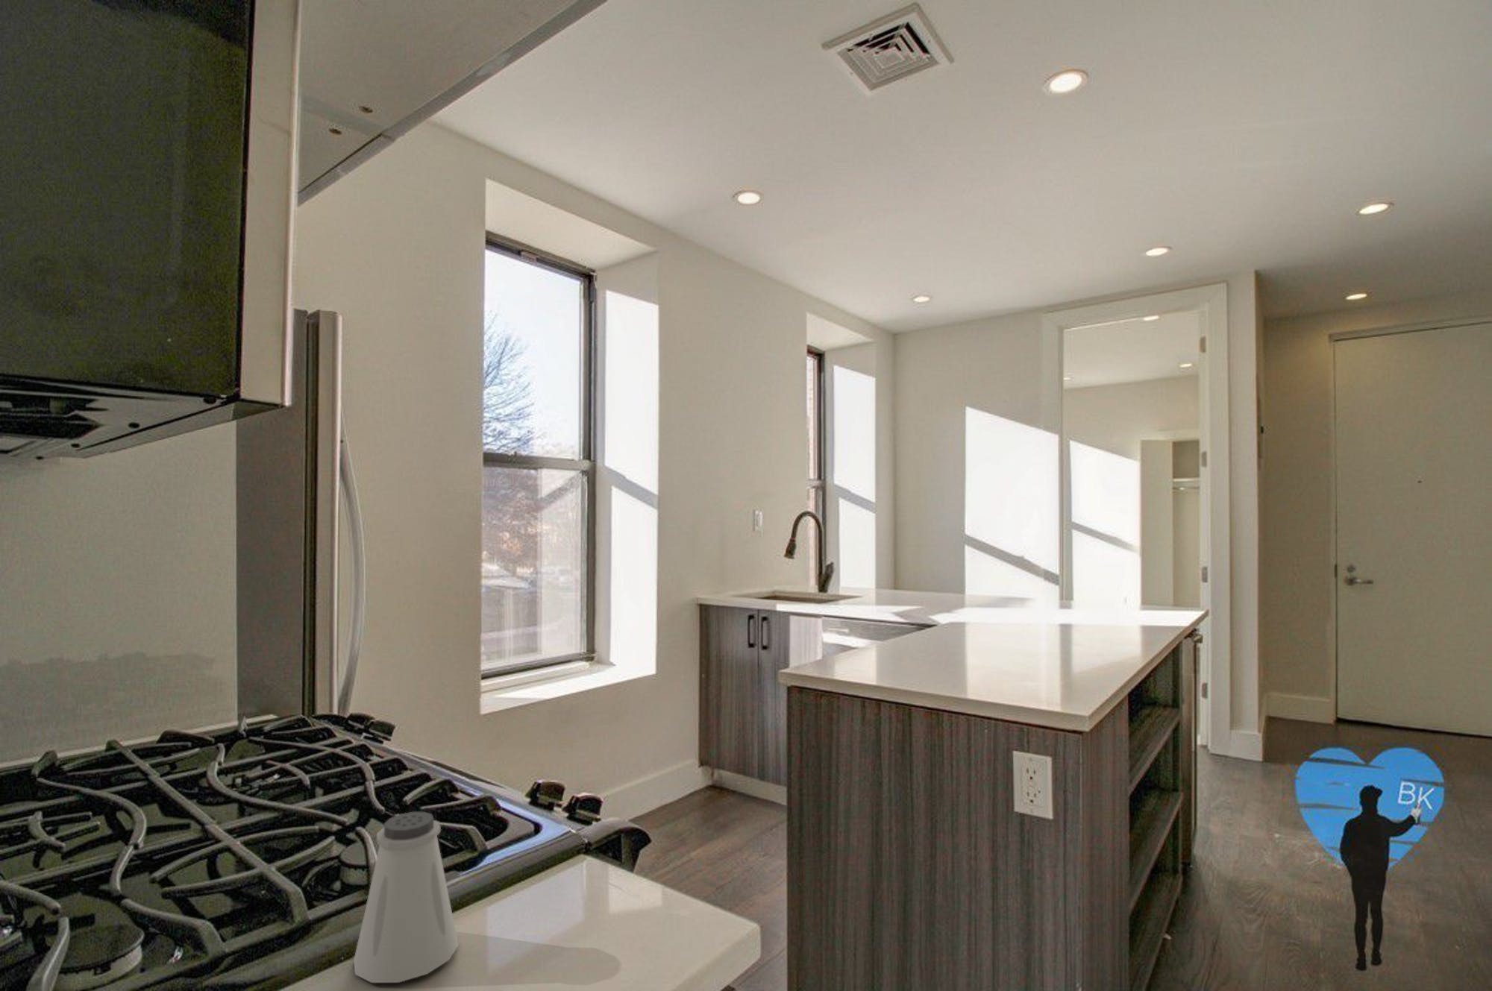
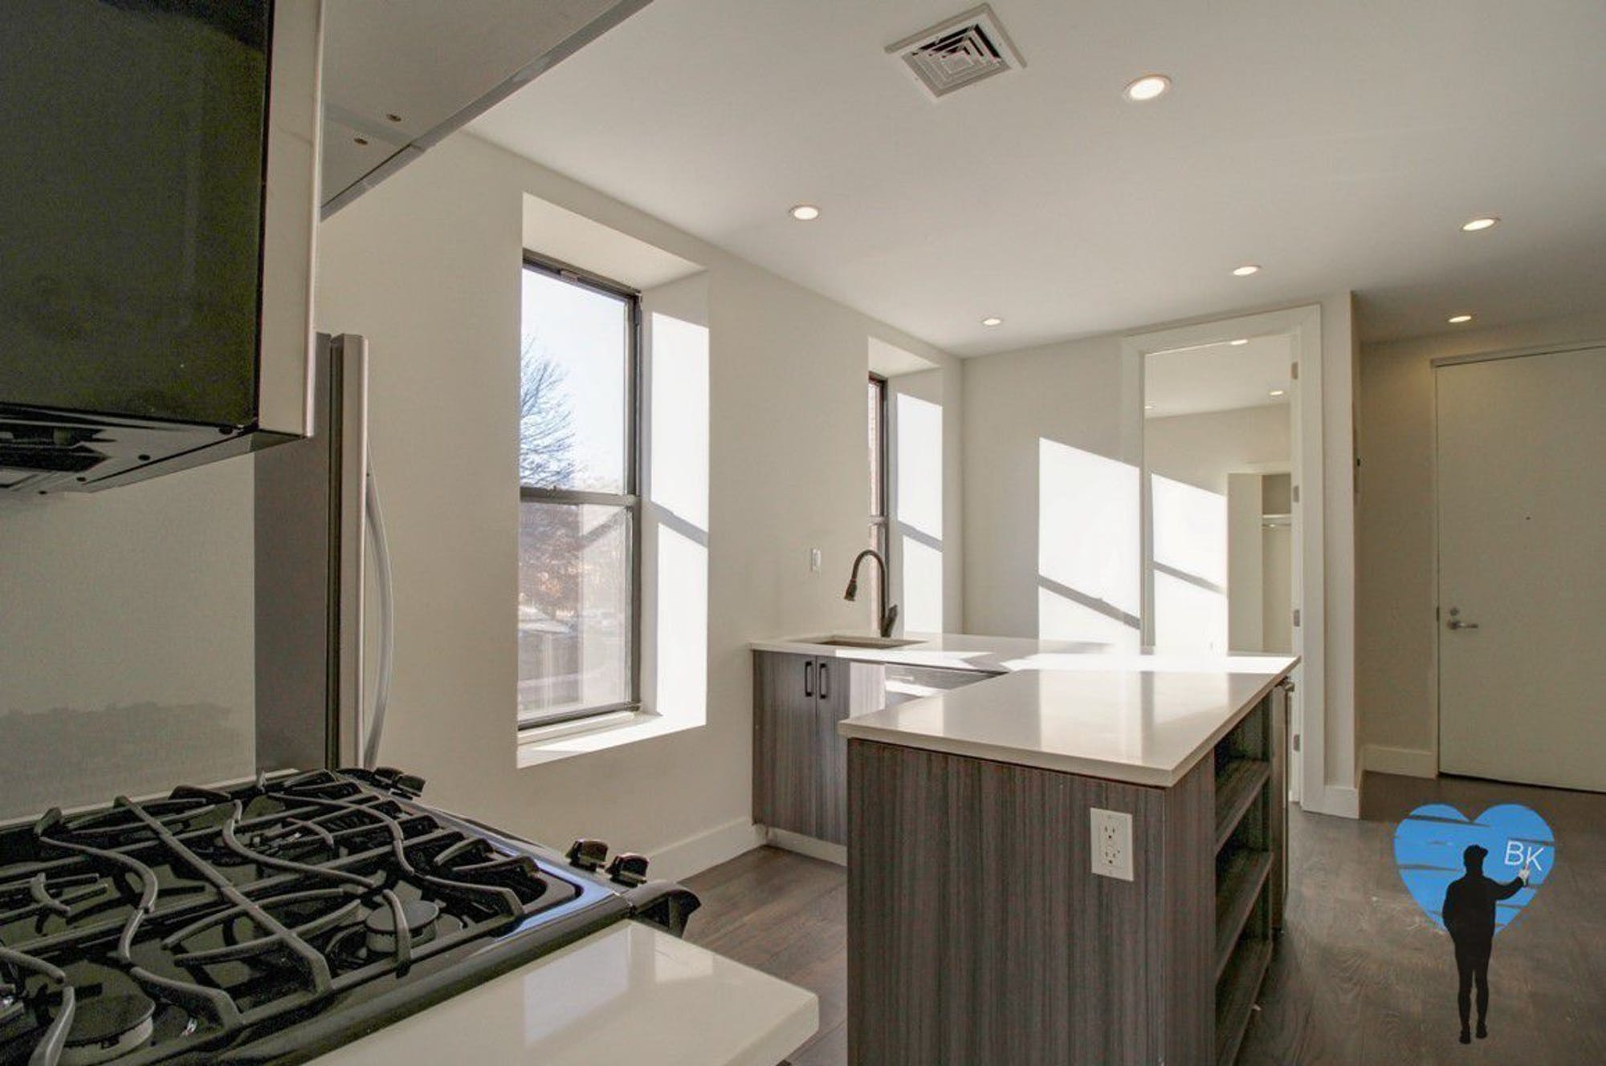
- saltshaker [353,812,459,983]
